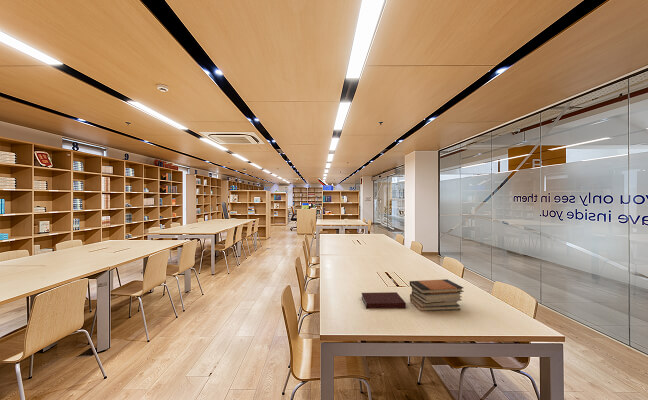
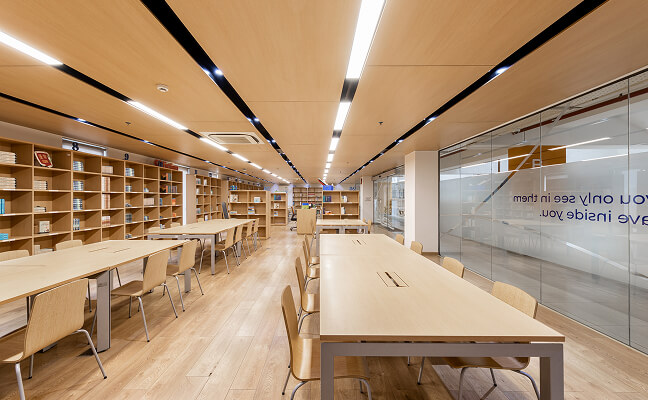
- notebook [361,291,407,309]
- book stack [409,278,465,312]
